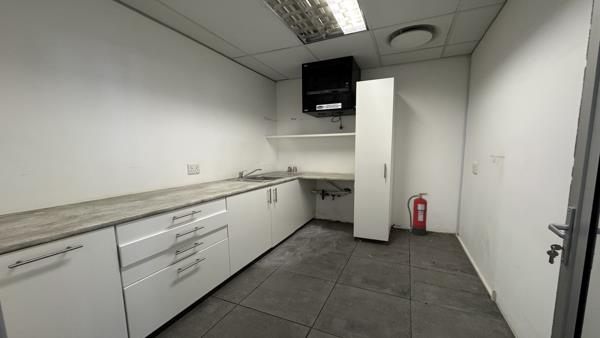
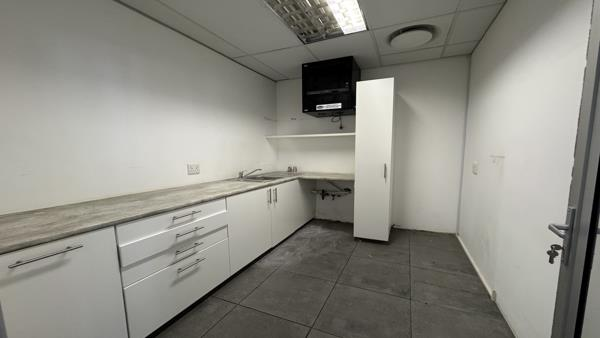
- fire extinguisher [406,192,430,236]
